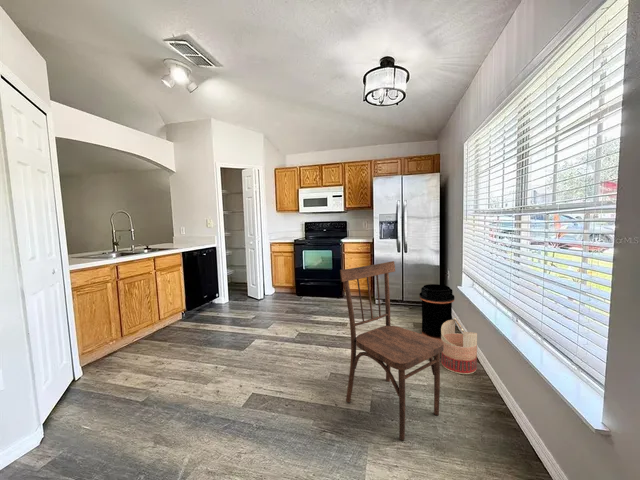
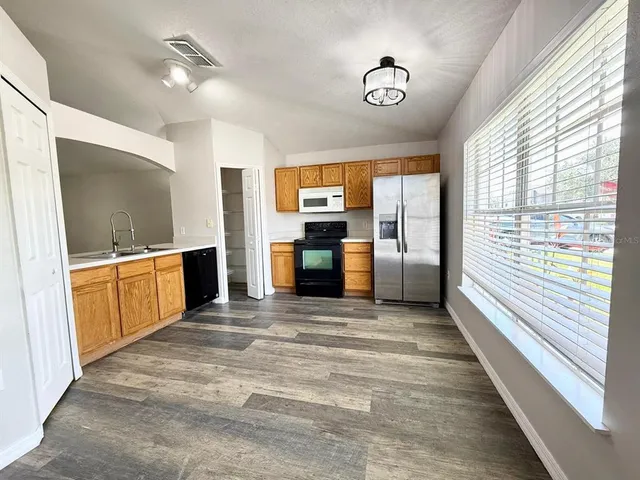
- basket [440,317,478,375]
- dining chair [339,260,444,441]
- trash can [418,283,456,341]
